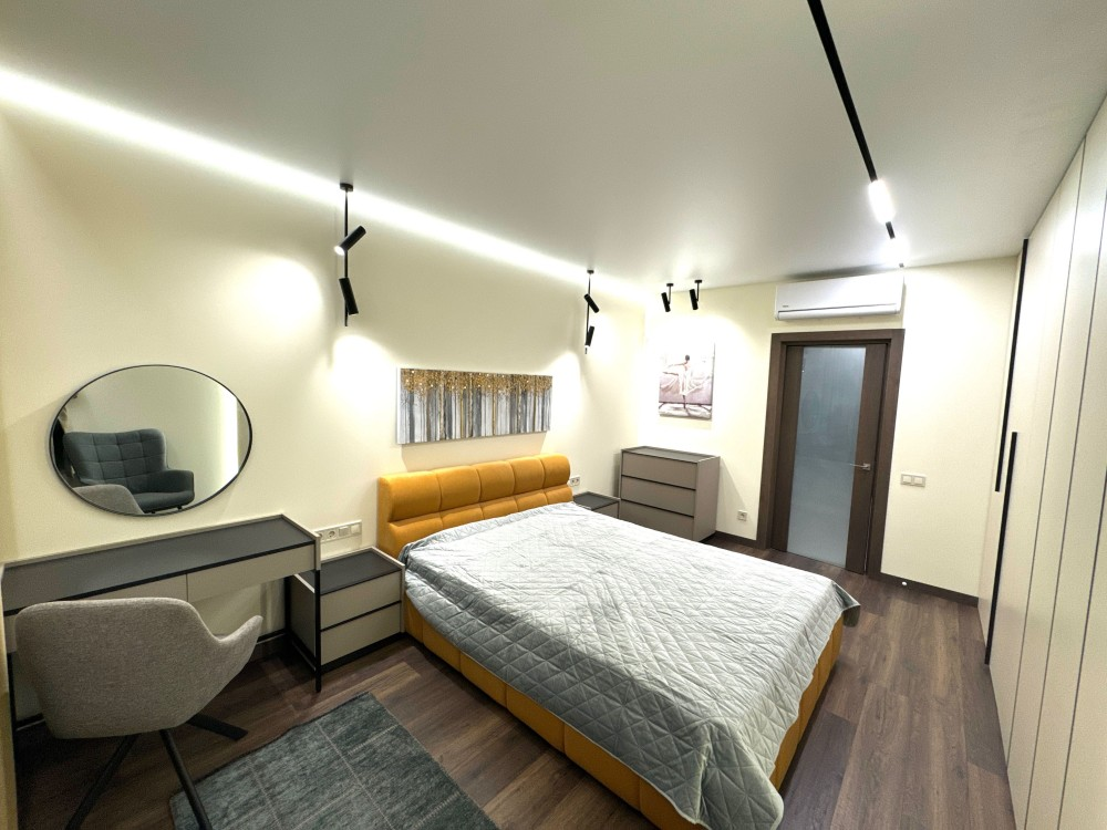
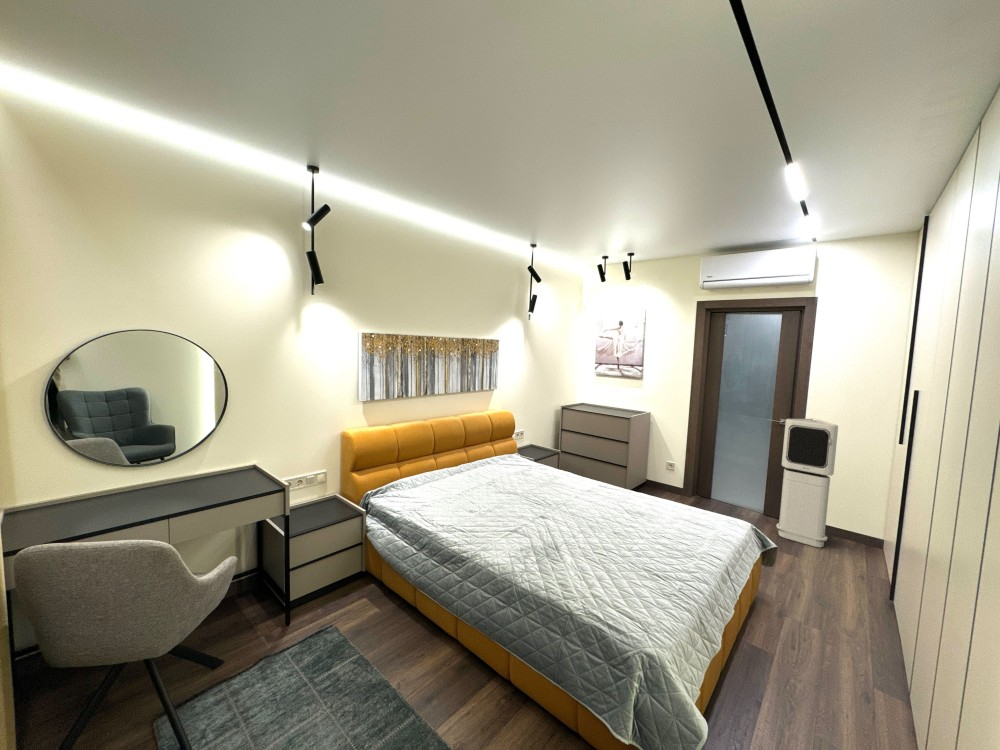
+ air purifier [775,418,839,548]
